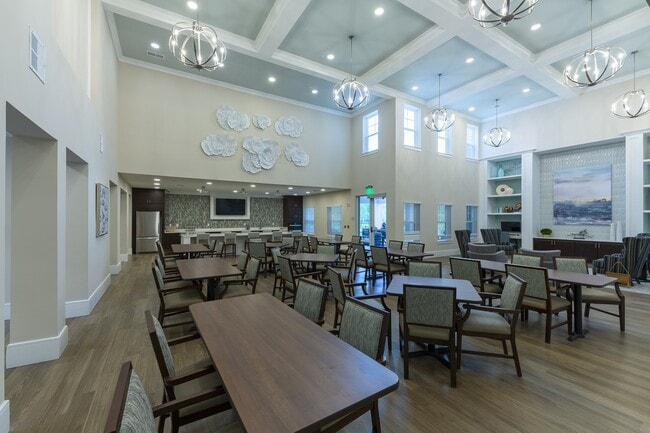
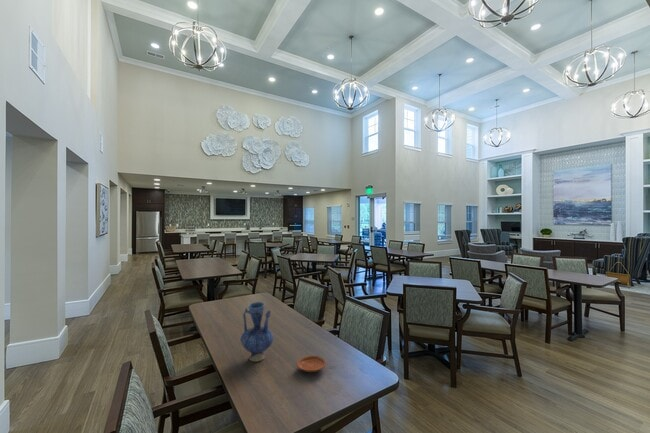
+ vase [239,301,275,363]
+ plate [296,355,327,373]
